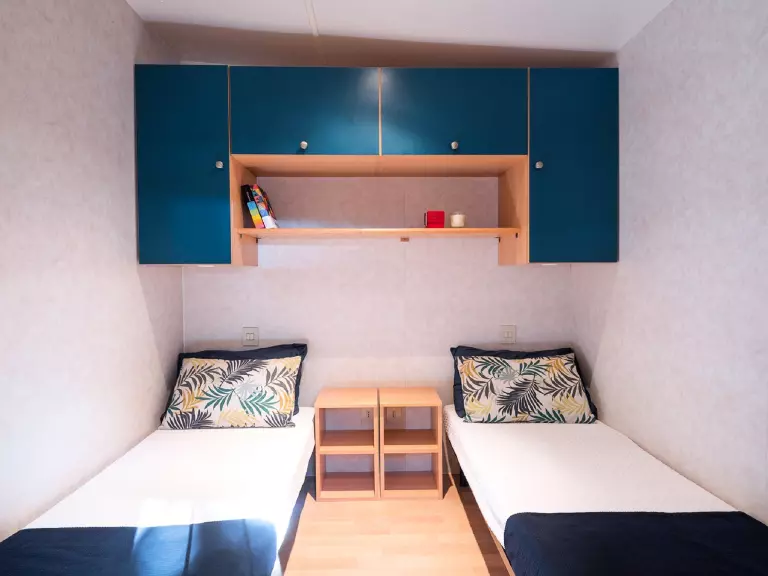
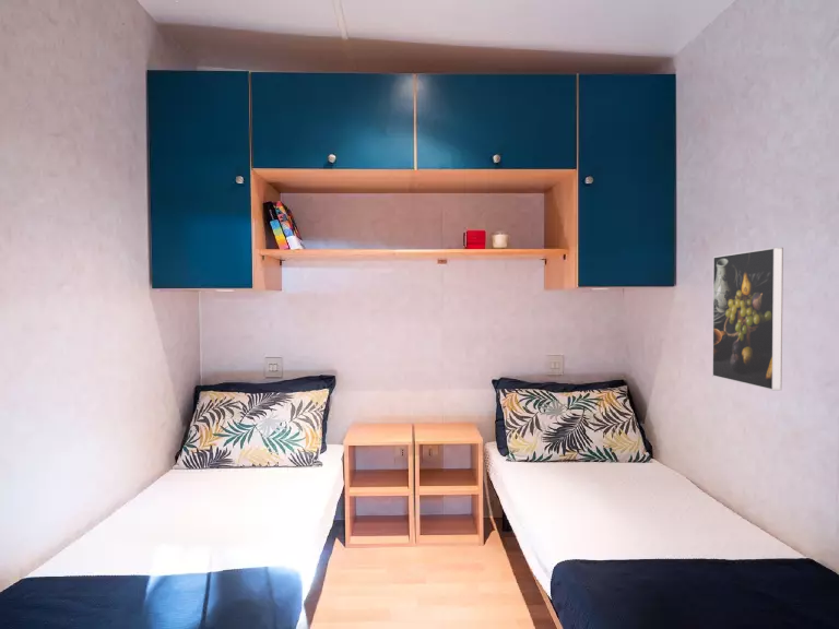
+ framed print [711,247,784,392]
